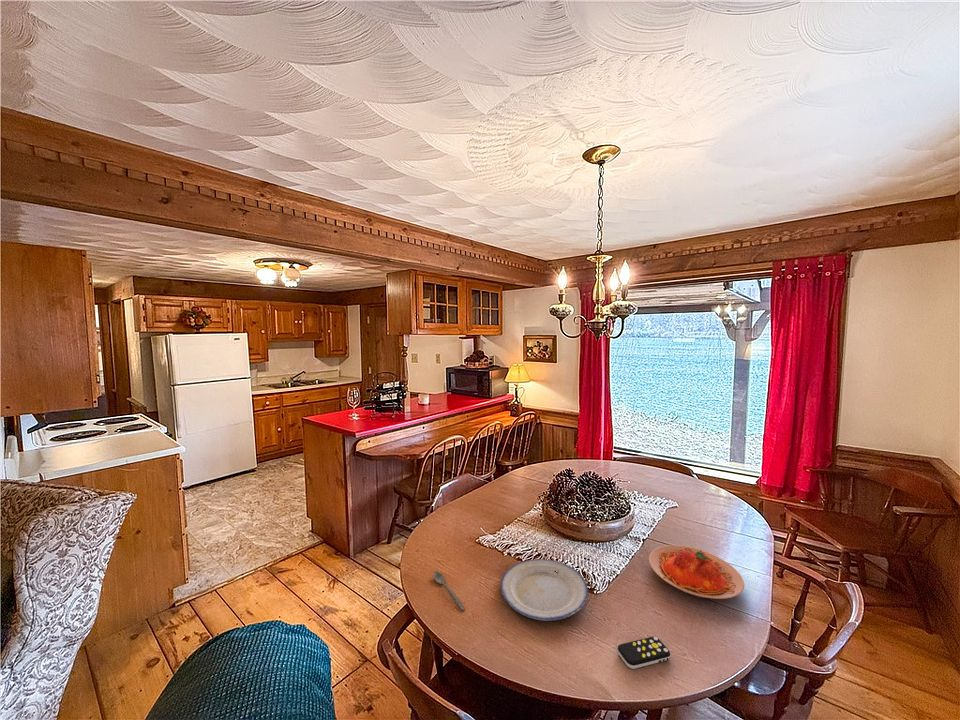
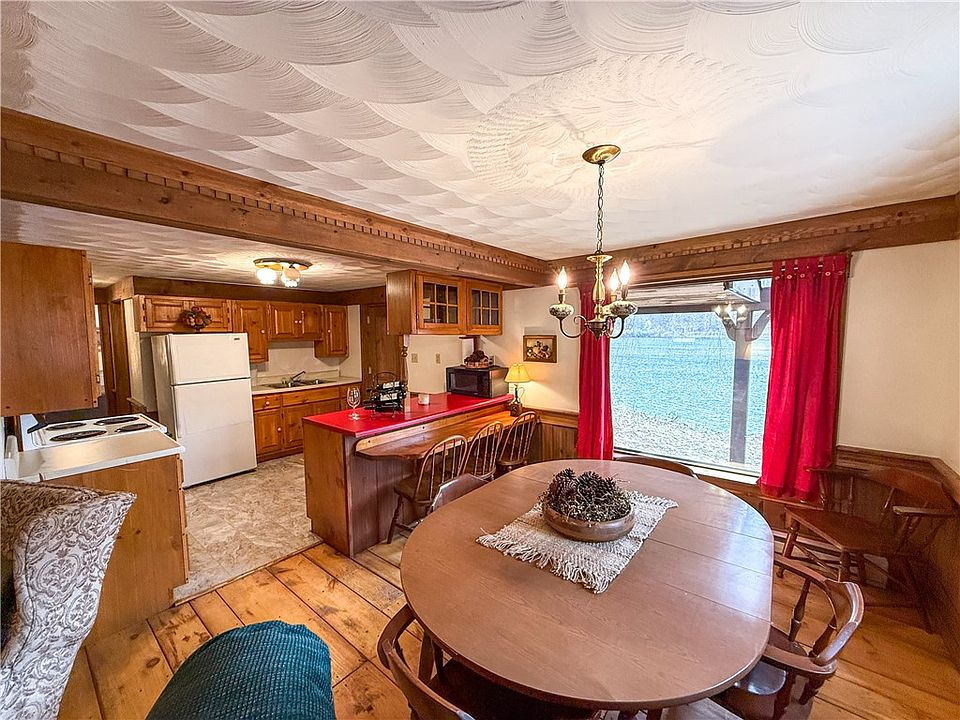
- plate [499,558,589,622]
- spoon [433,570,466,611]
- plate [648,544,745,600]
- remote control [617,636,671,670]
